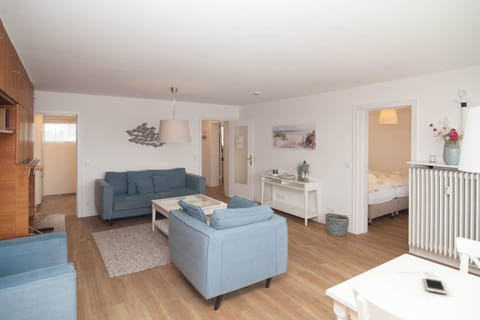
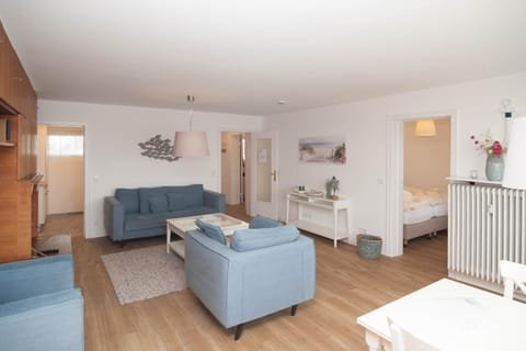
- cell phone [423,276,448,295]
